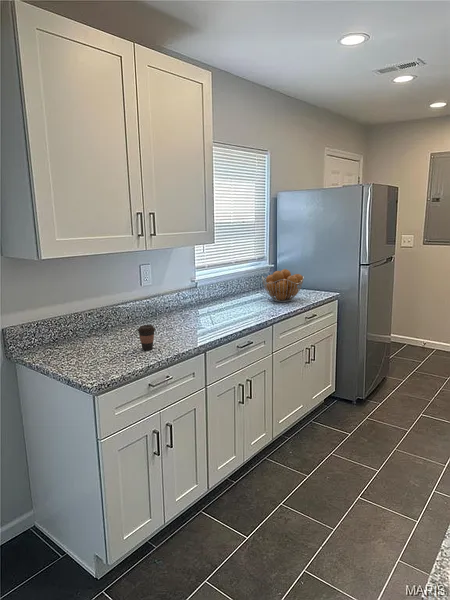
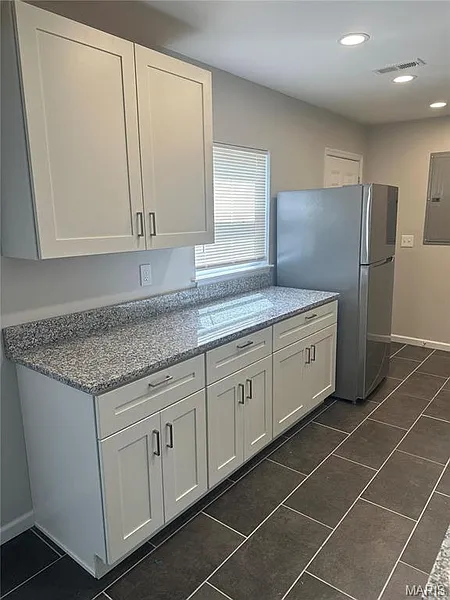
- fruit basket [261,268,305,303]
- coffee cup [137,324,156,351]
